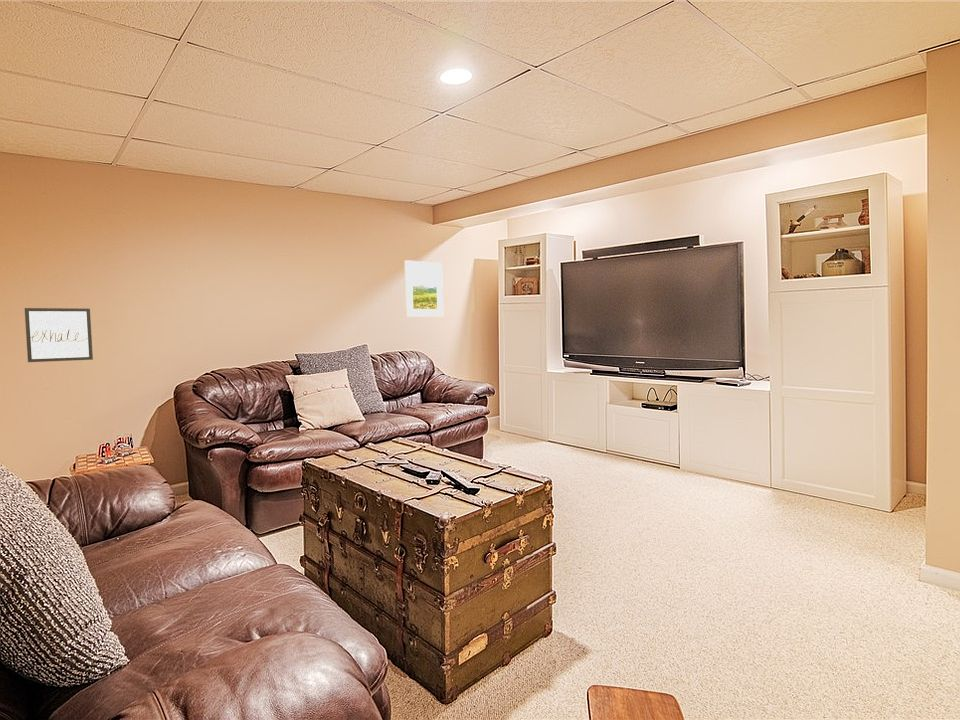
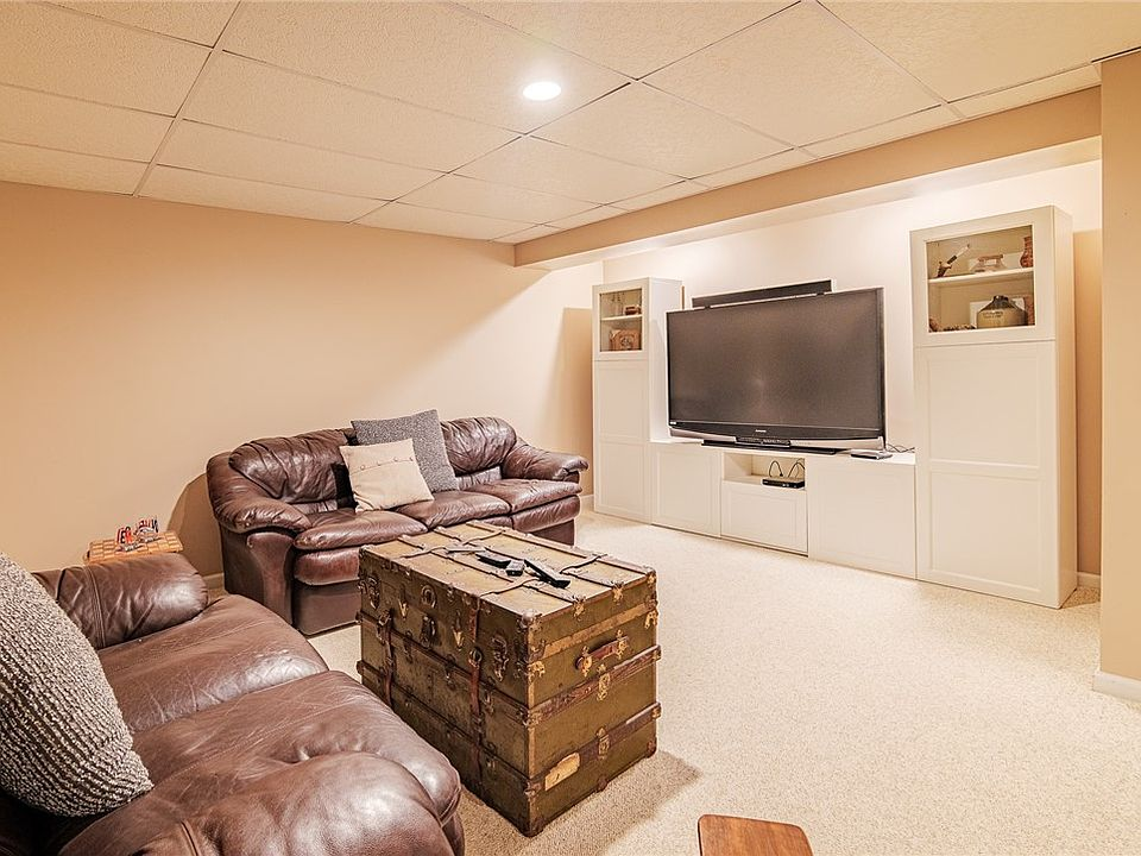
- wall art [24,307,94,363]
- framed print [404,259,445,317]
